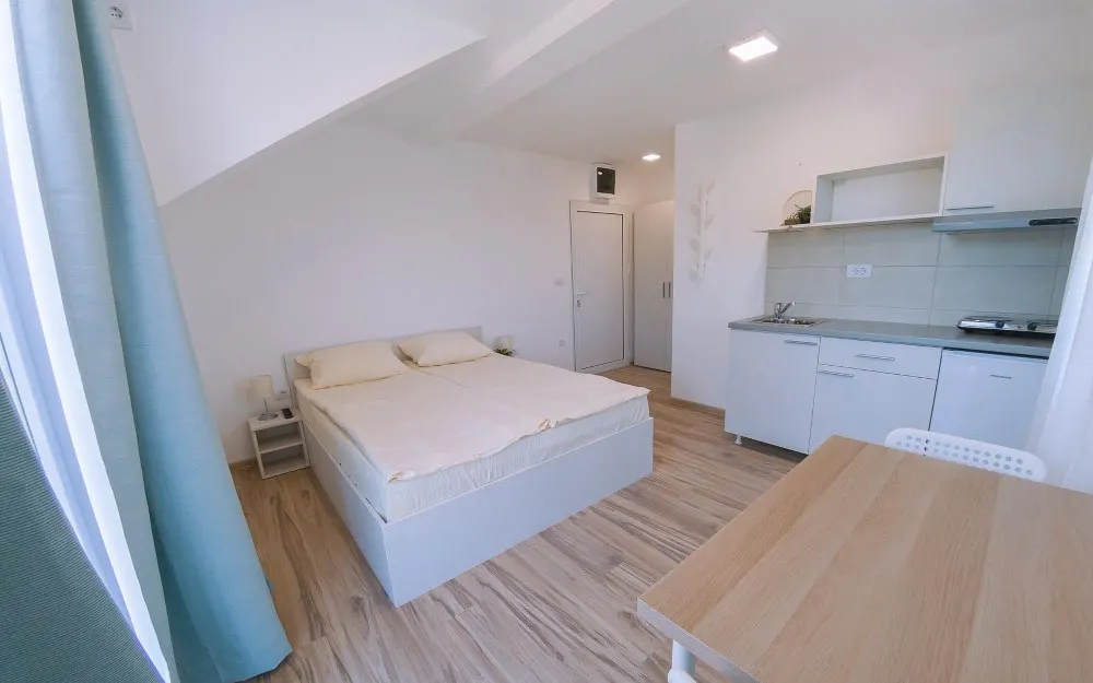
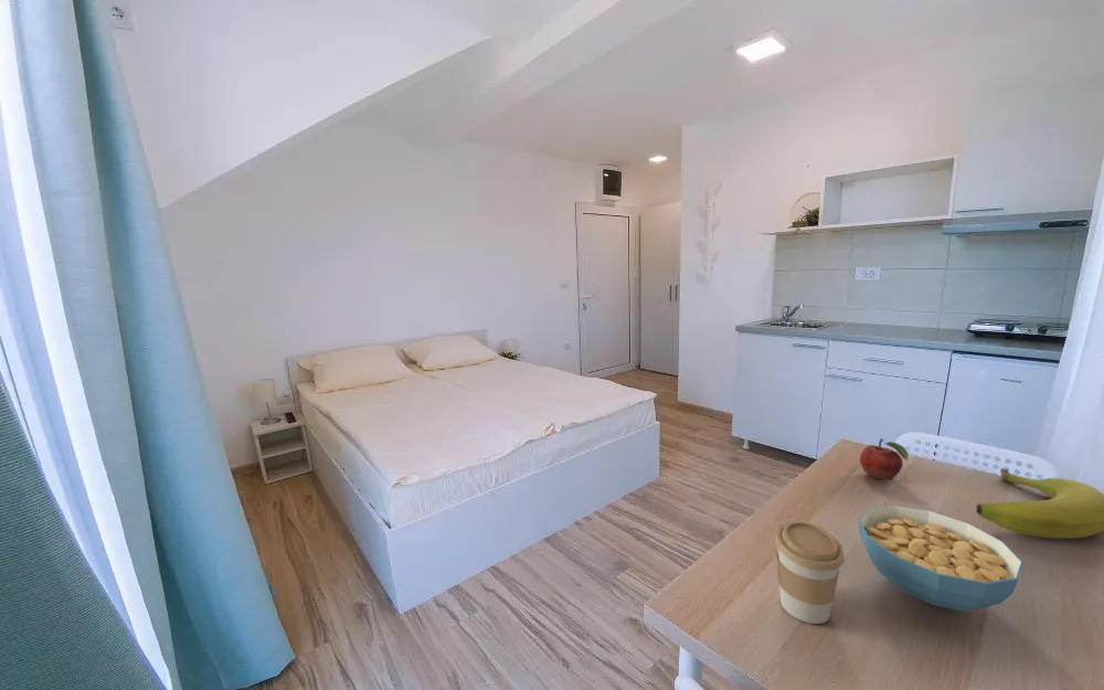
+ fruit [859,437,910,480]
+ cereal bowl [857,505,1025,613]
+ banana [975,467,1104,540]
+ coffee cup [774,520,846,625]
